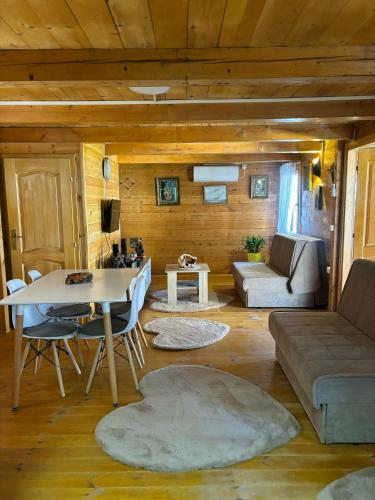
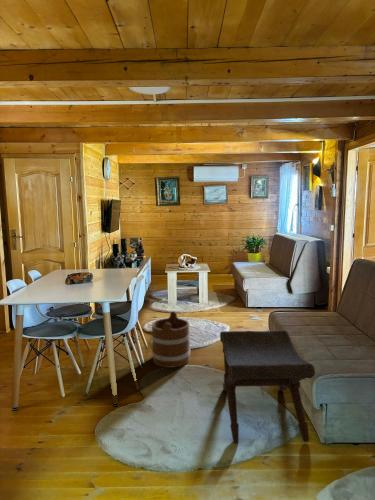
+ footstool [219,329,316,444]
+ bucket [150,310,191,369]
